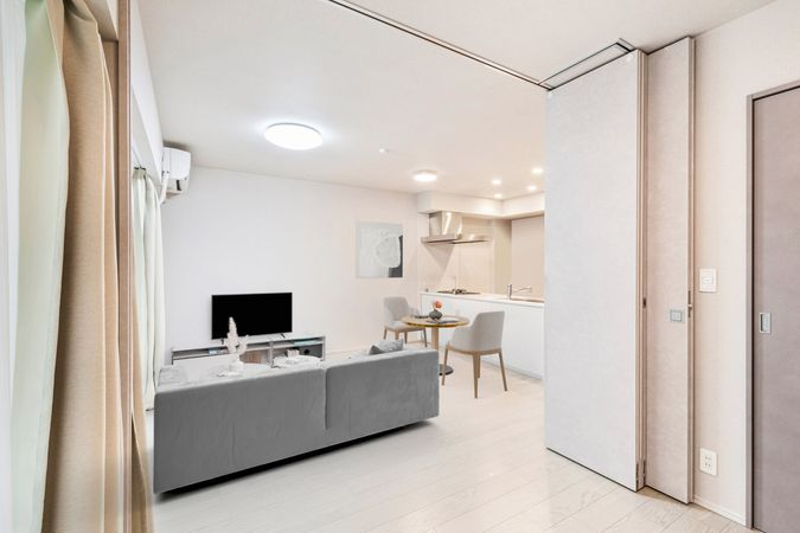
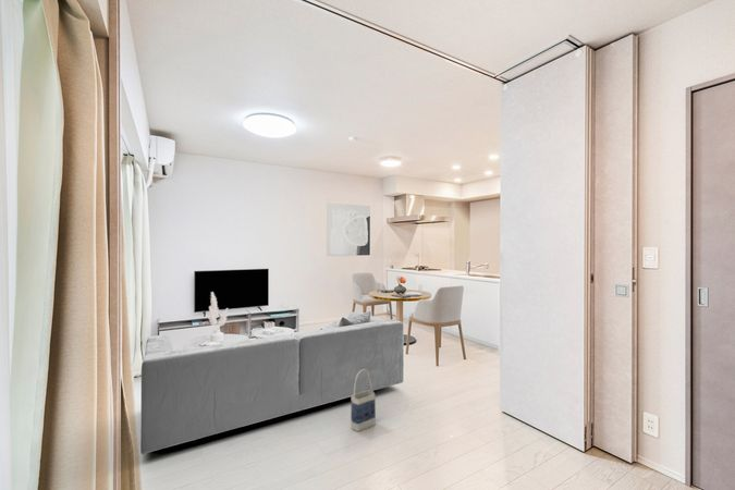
+ bag [350,368,377,432]
